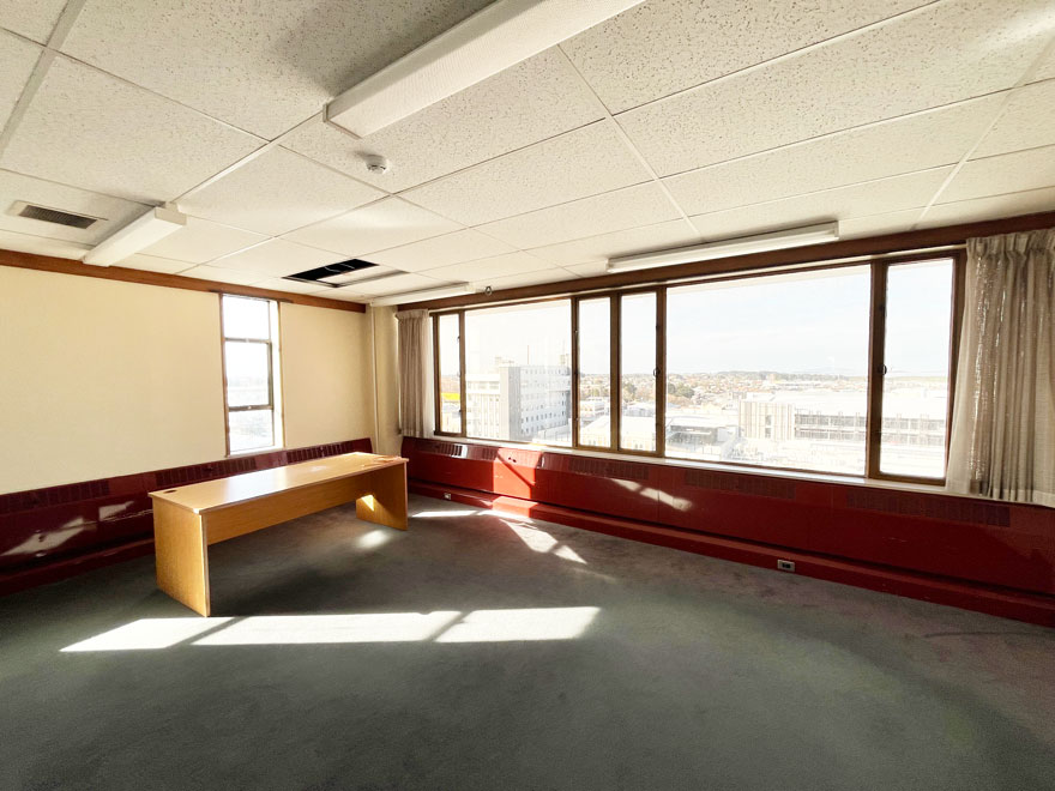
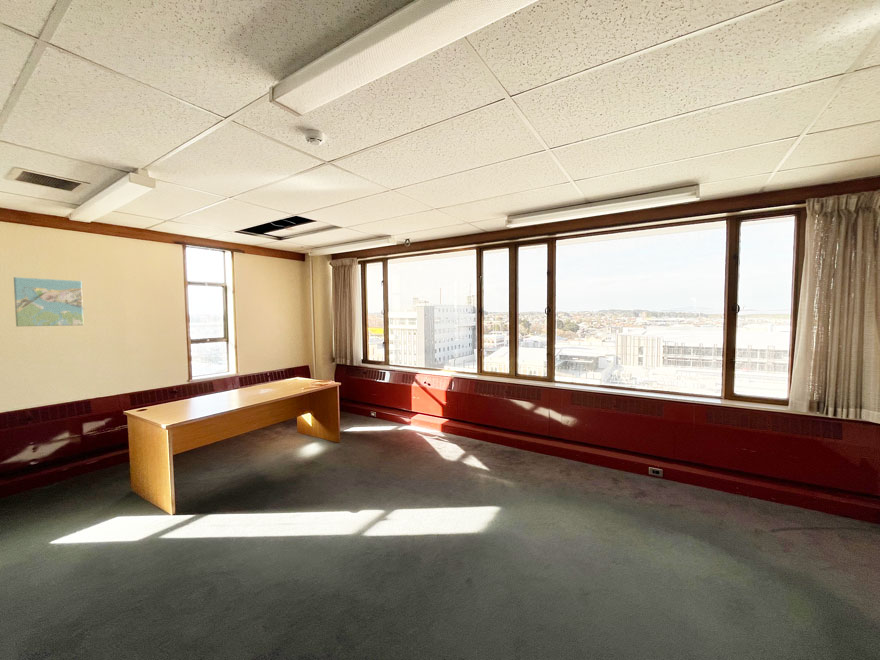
+ map [13,276,85,327]
